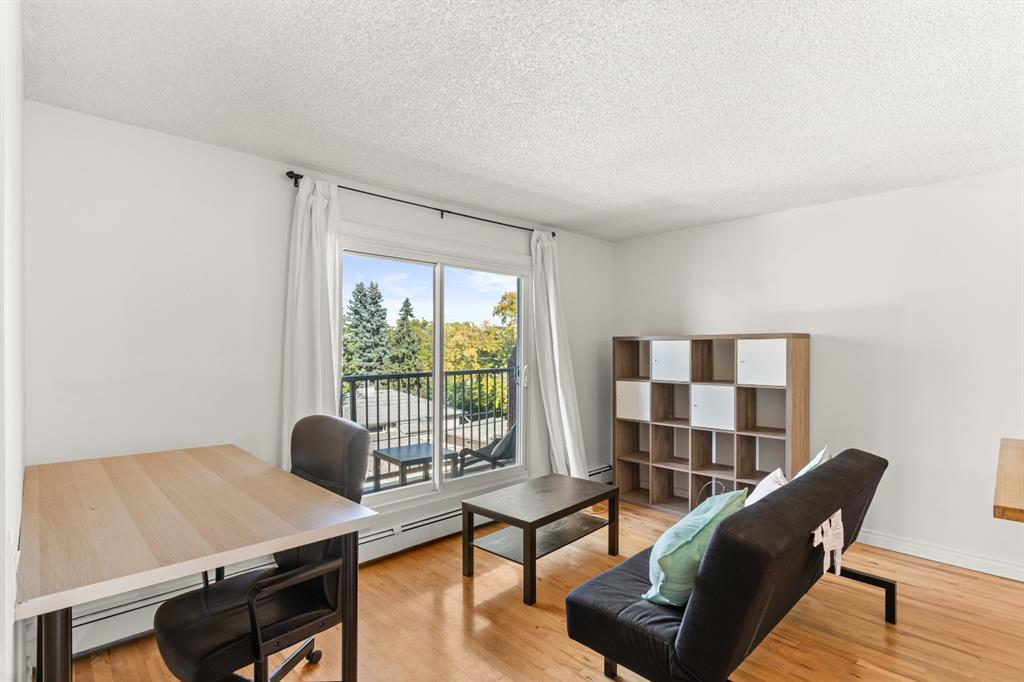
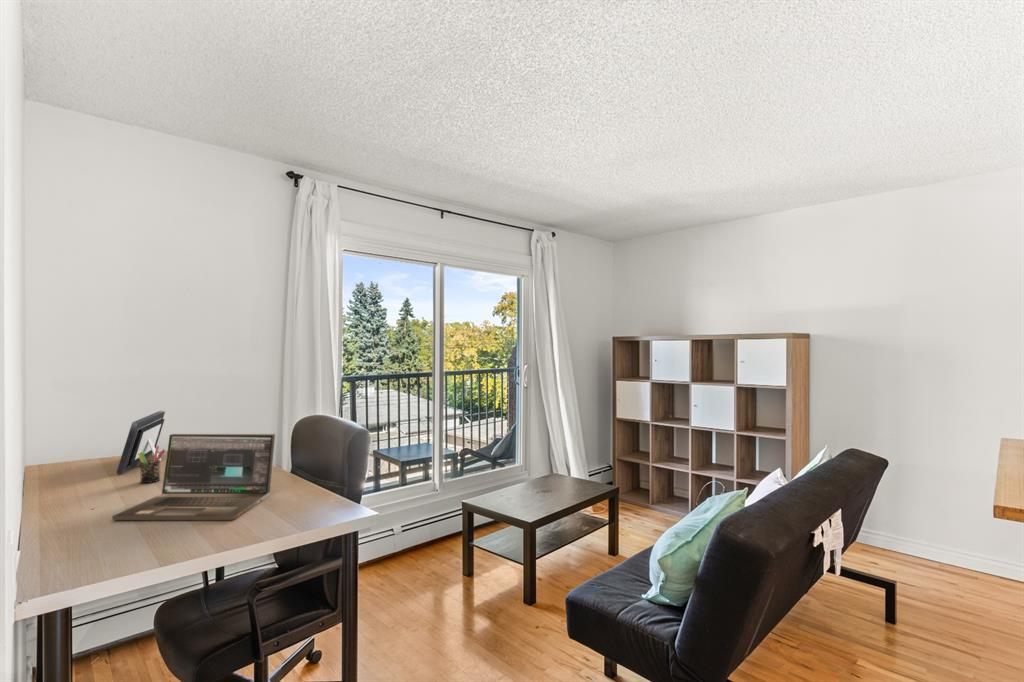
+ pen holder [138,445,166,484]
+ laptop [111,433,276,521]
+ picture frame [115,410,166,475]
